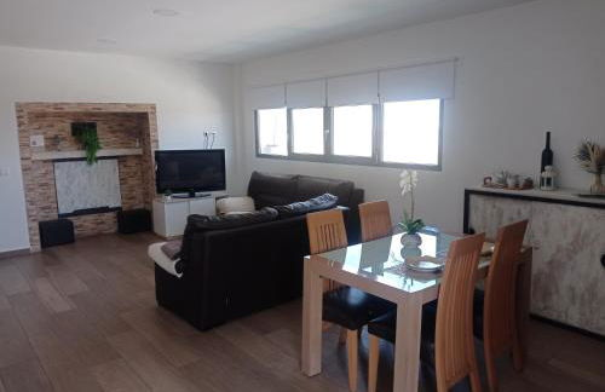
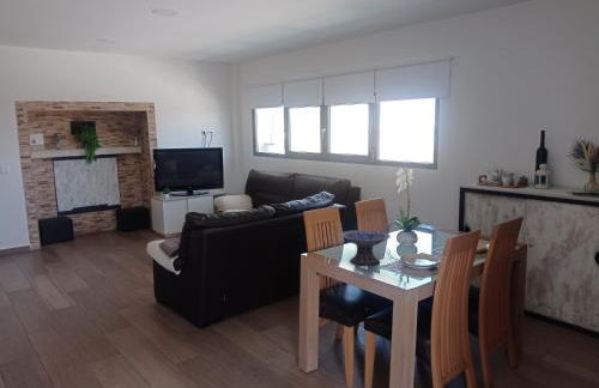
+ decorative bowl [339,229,392,266]
